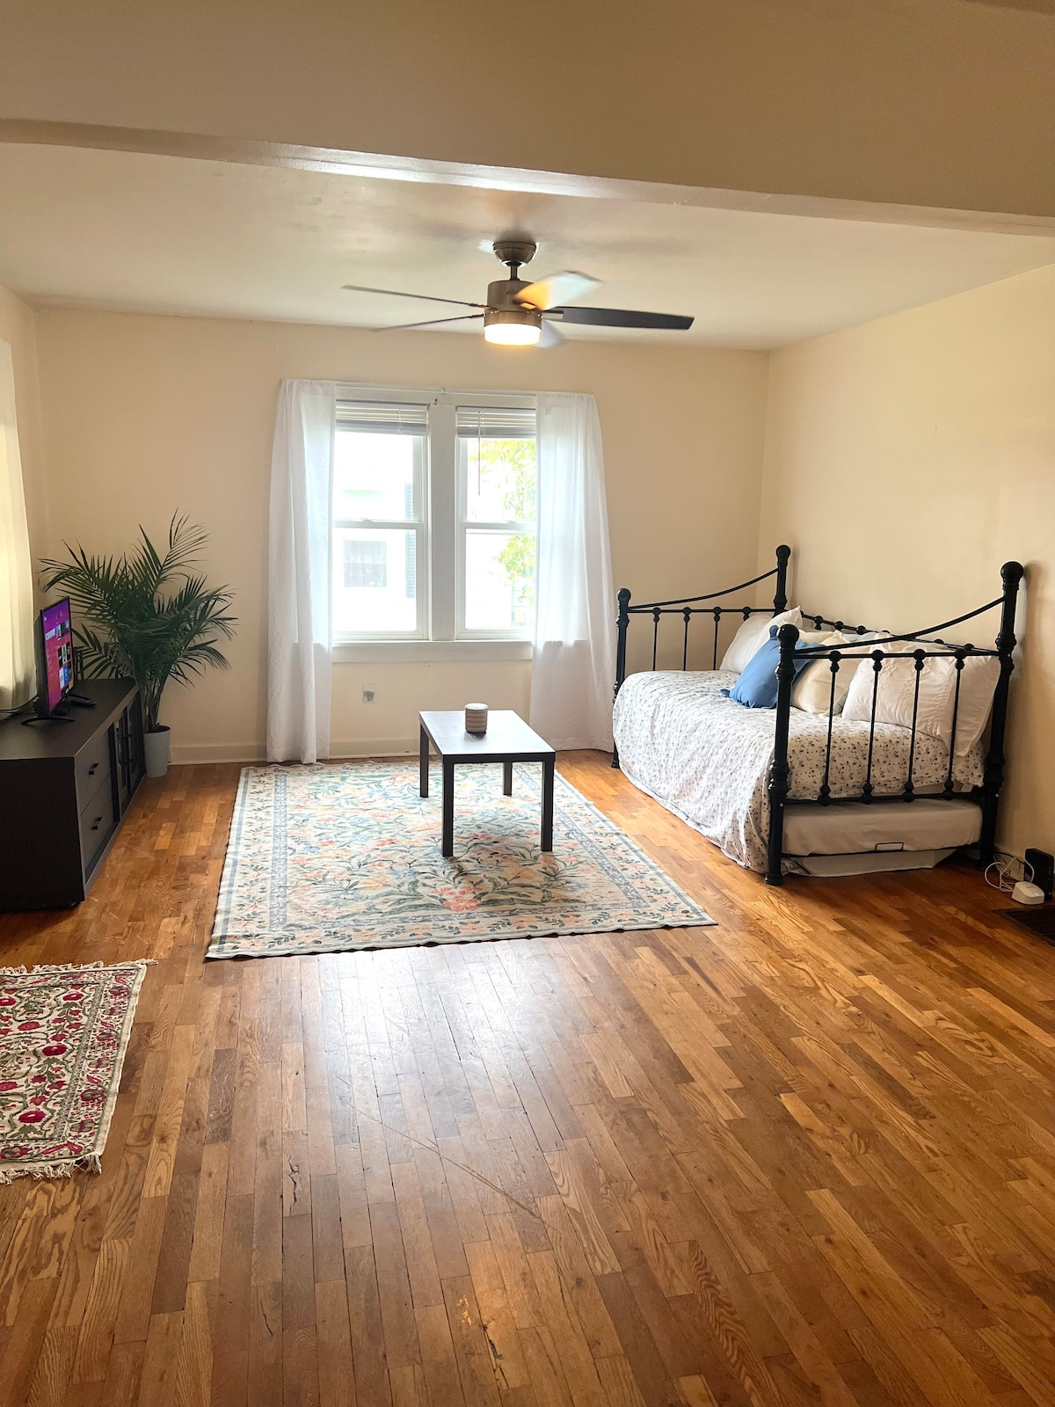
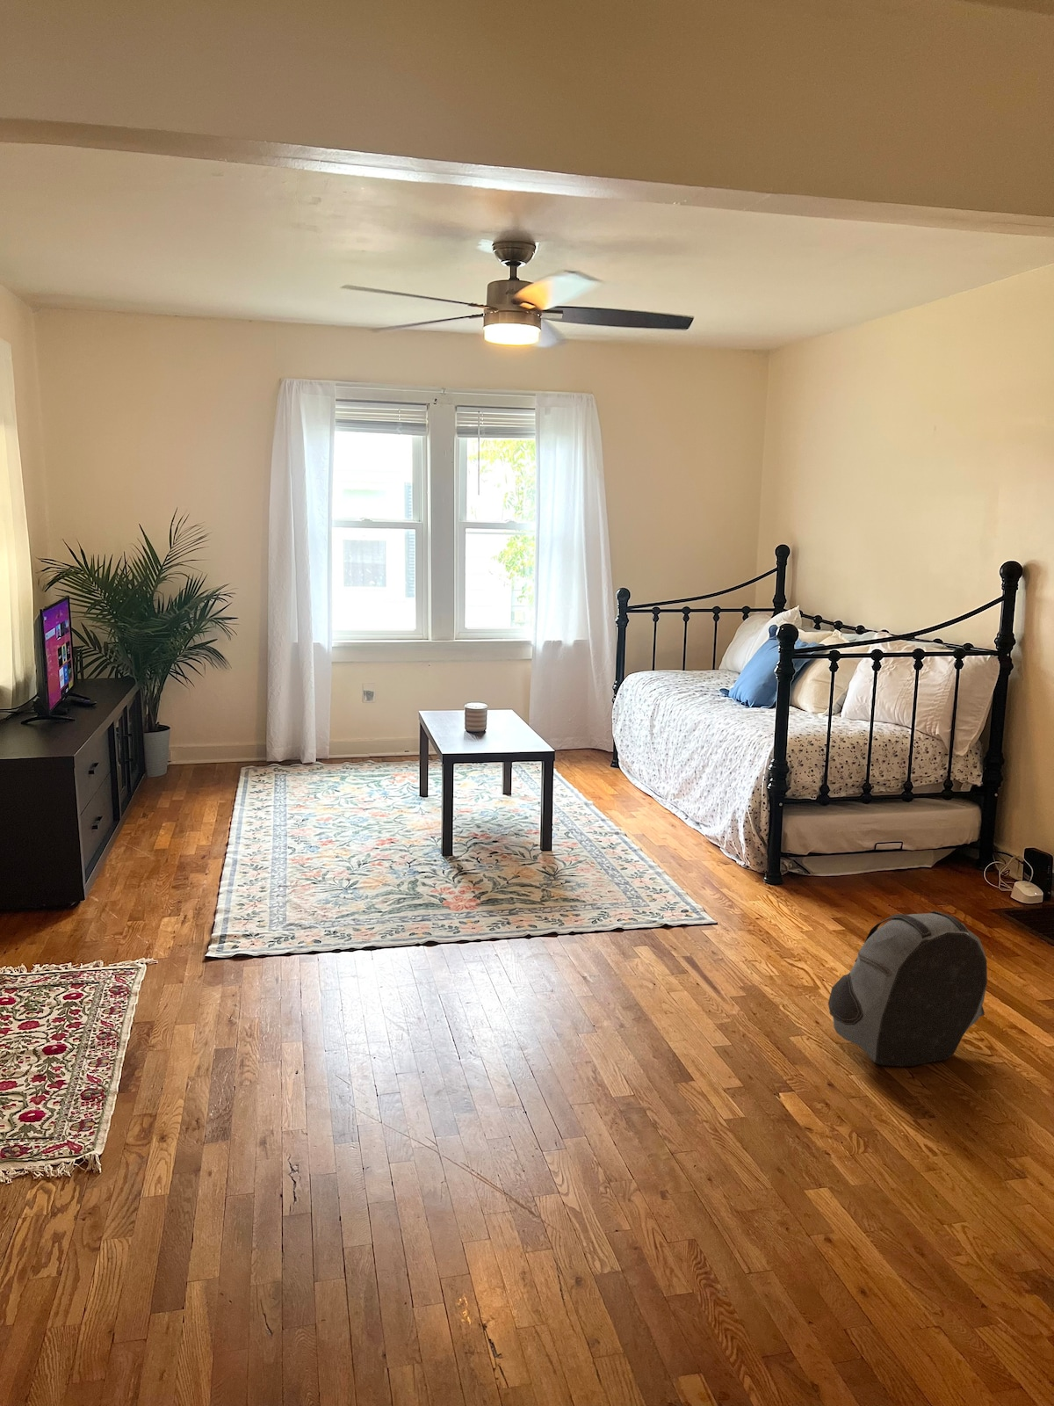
+ backpack [827,910,989,1067]
